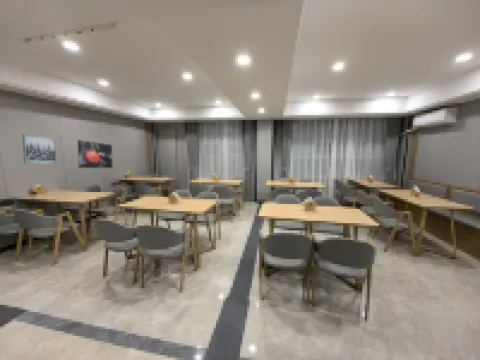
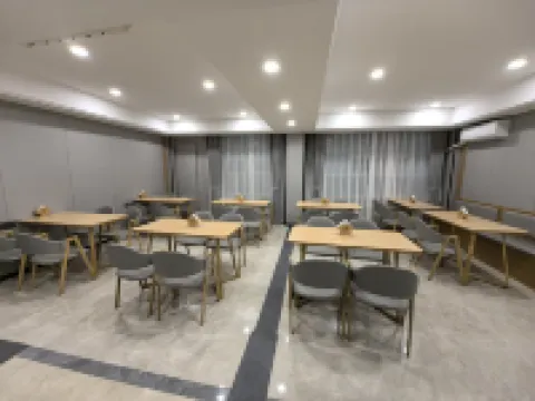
- wall art [77,139,114,169]
- wall art [21,133,58,165]
